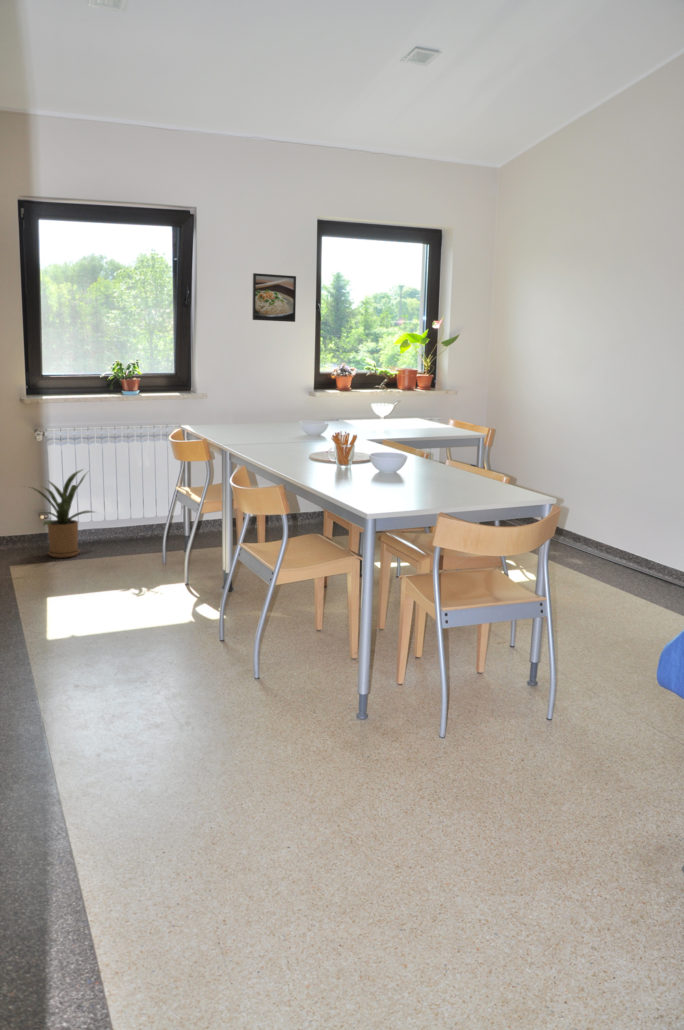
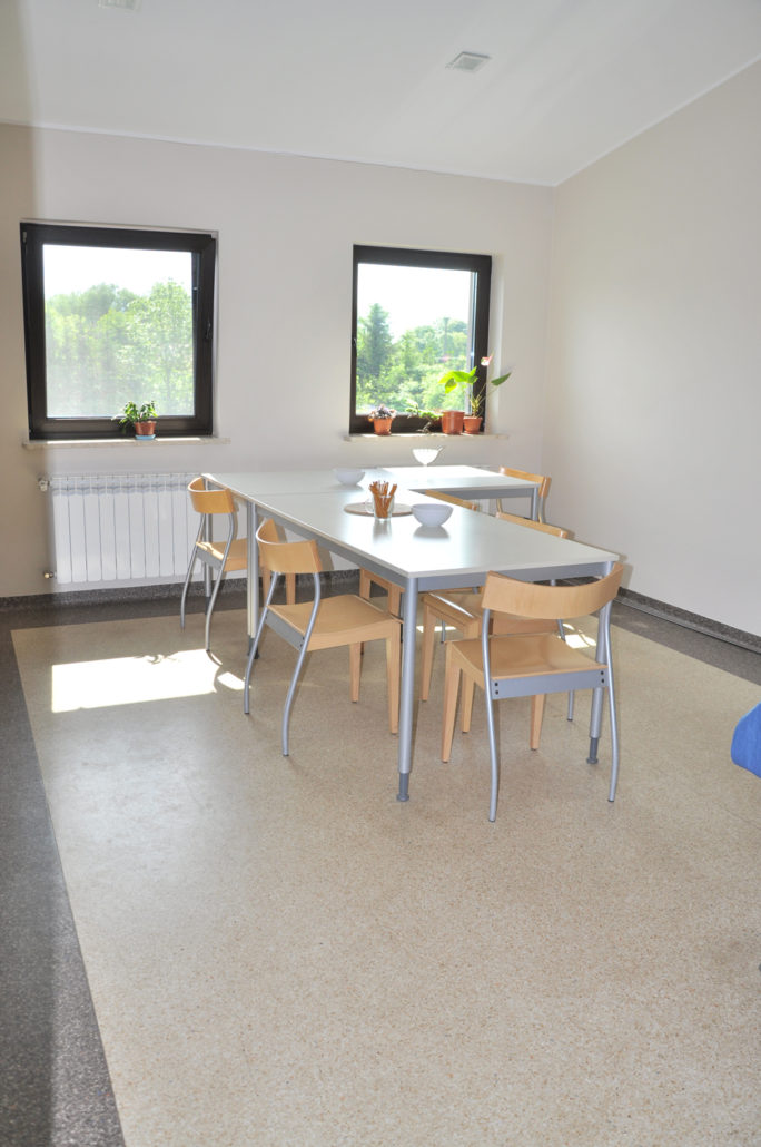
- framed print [251,272,297,323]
- house plant [20,468,98,559]
